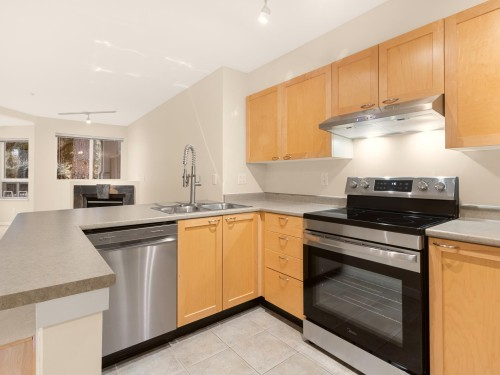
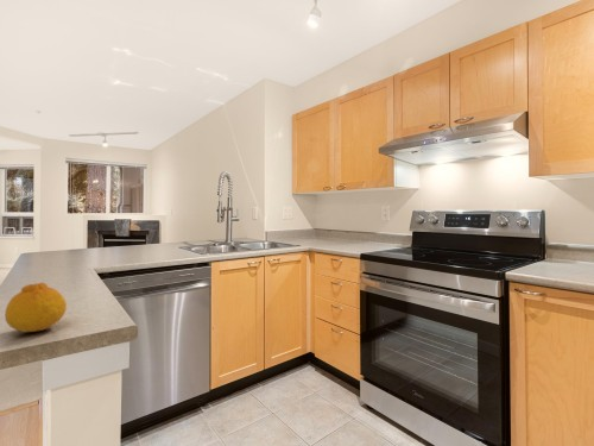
+ fruit [4,282,68,333]
